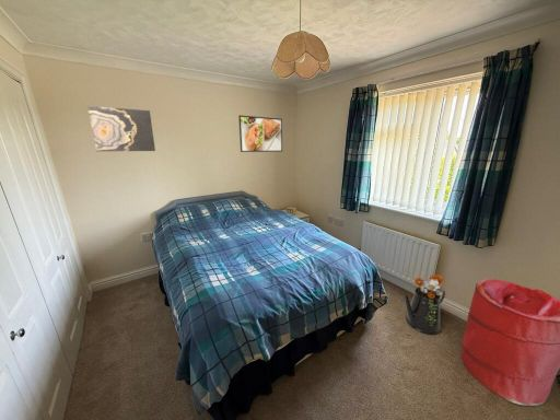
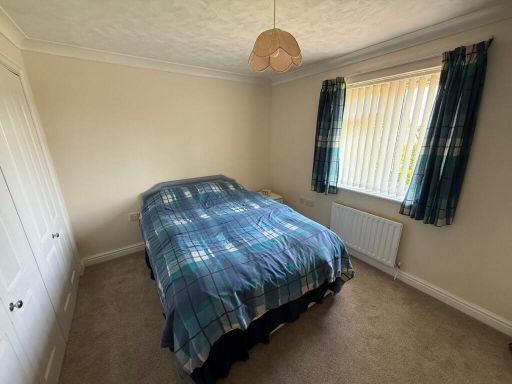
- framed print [237,114,283,153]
- laundry hamper [459,278,560,407]
- wall art [86,105,156,152]
- watering can [404,273,446,336]
